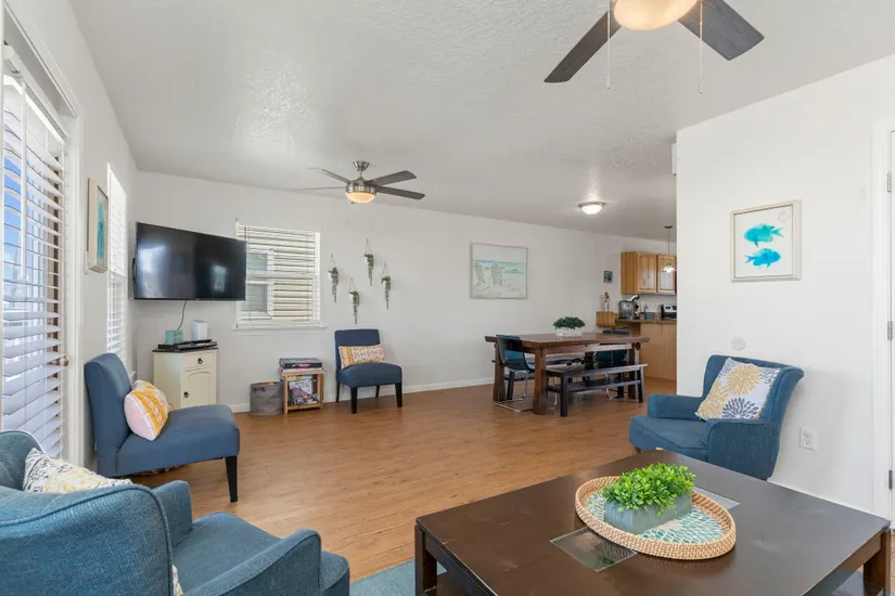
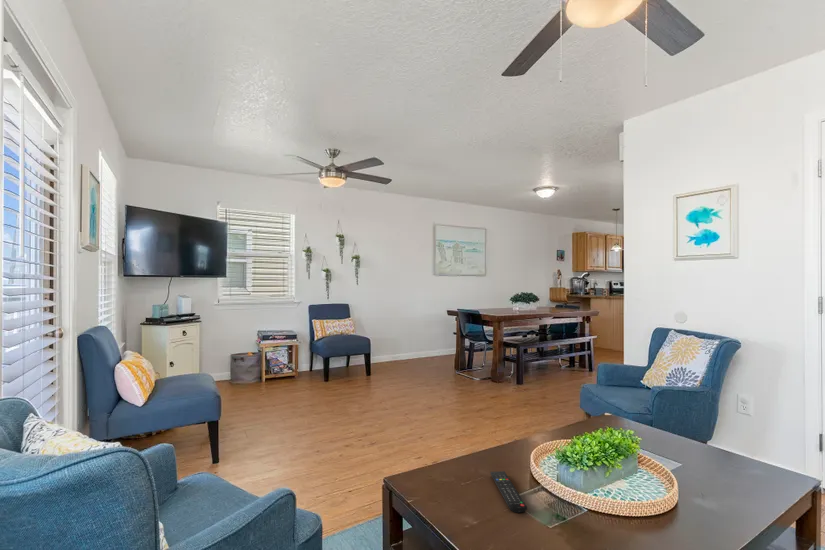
+ remote control [490,470,528,514]
